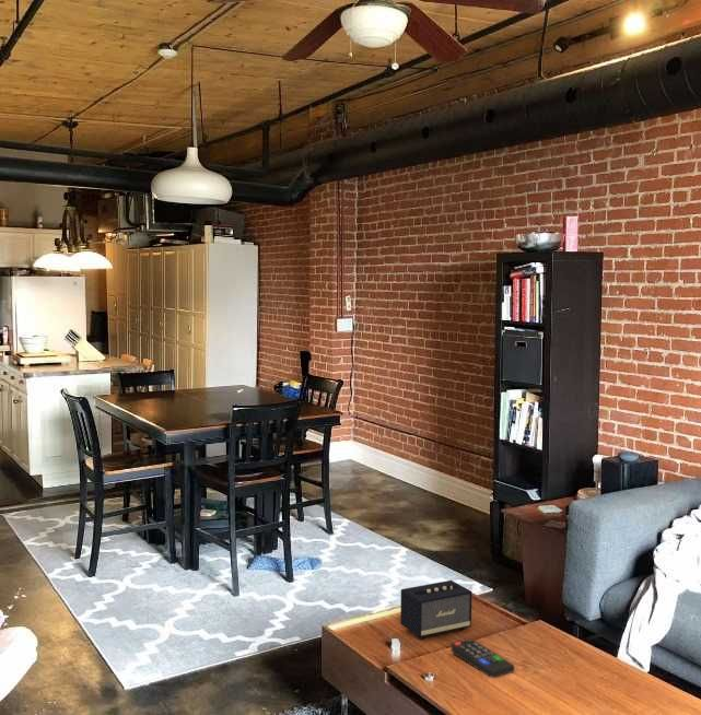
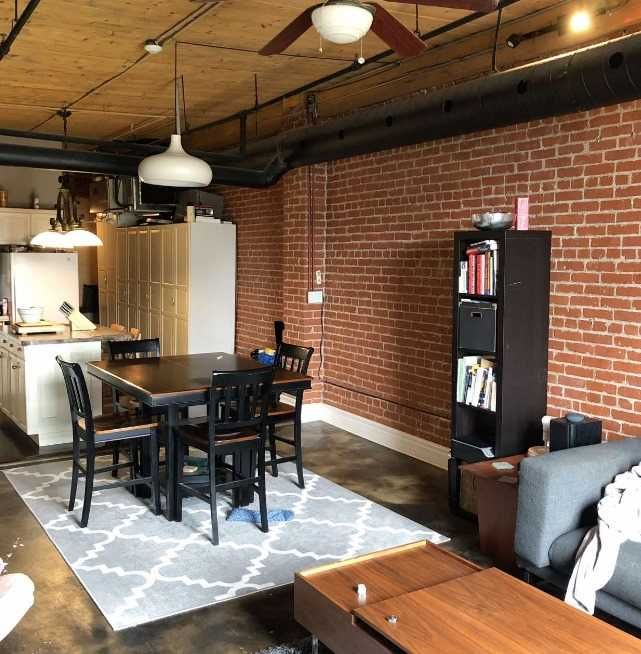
- remote control [451,638,515,679]
- speaker [399,579,472,640]
